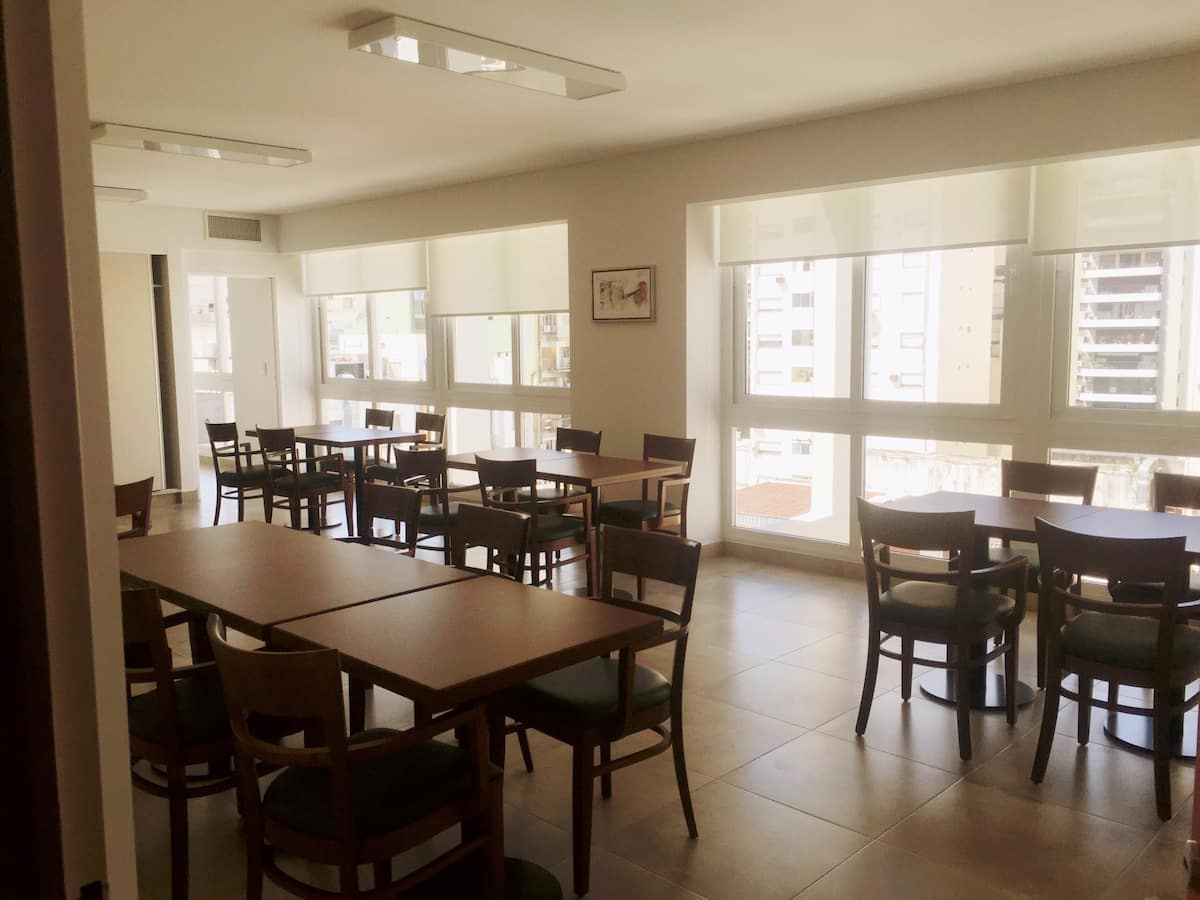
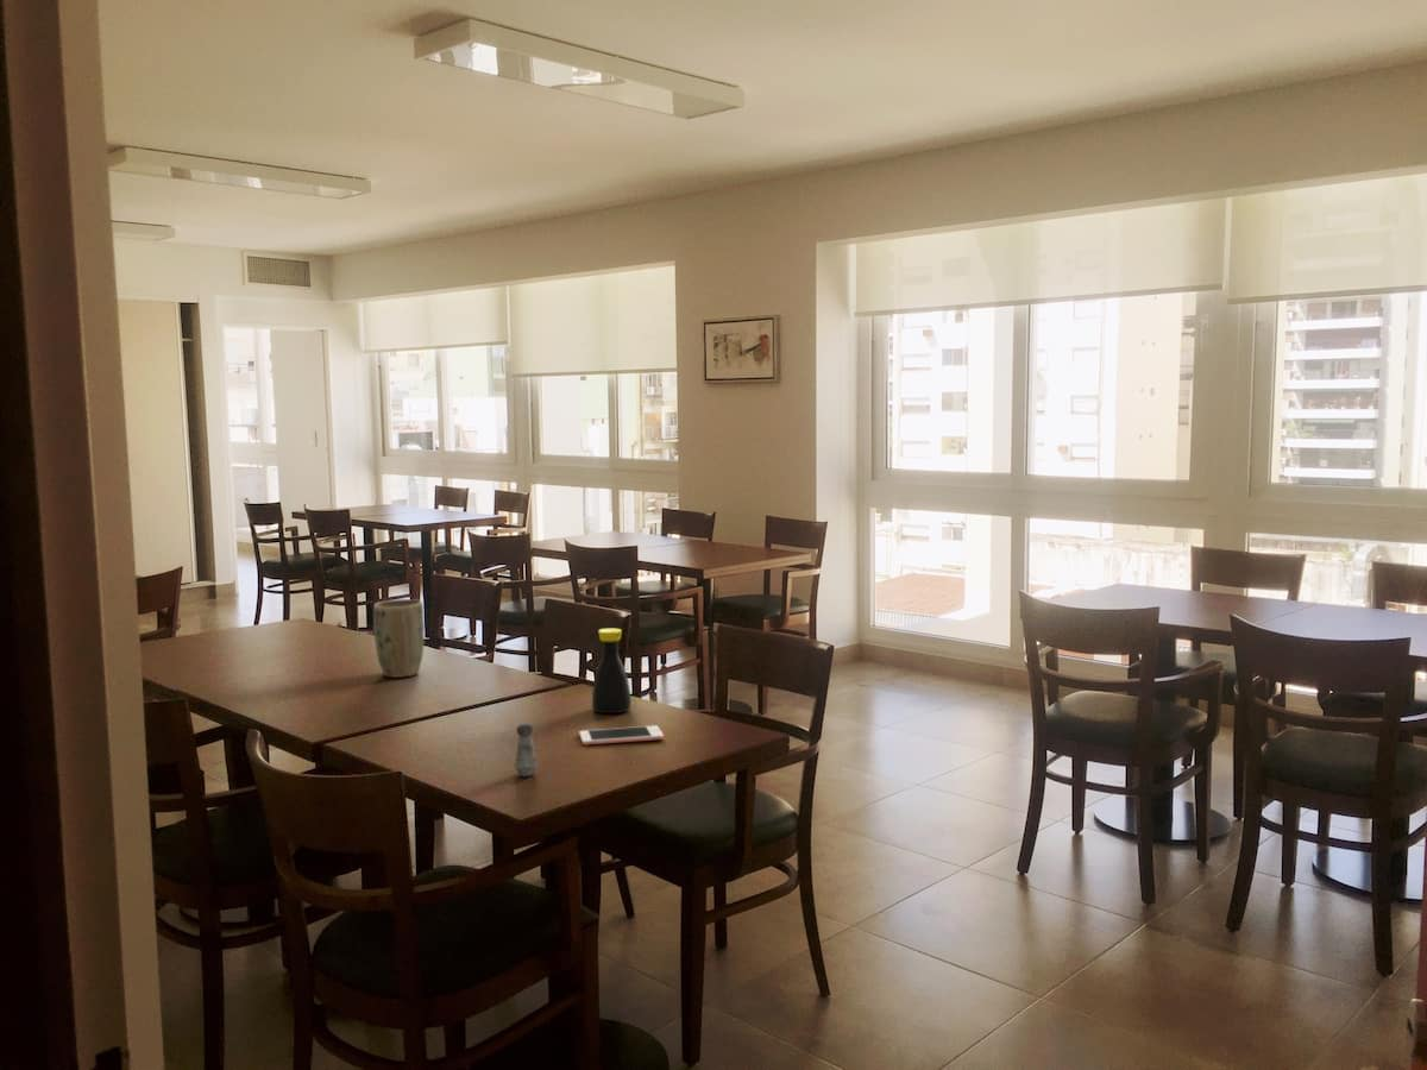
+ salt shaker [514,723,539,778]
+ cell phone [578,724,665,747]
+ plant pot [372,598,426,679]
+ bottle [591,628,633,715]
